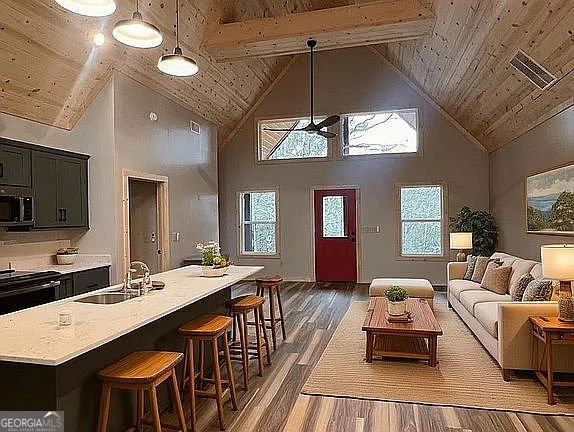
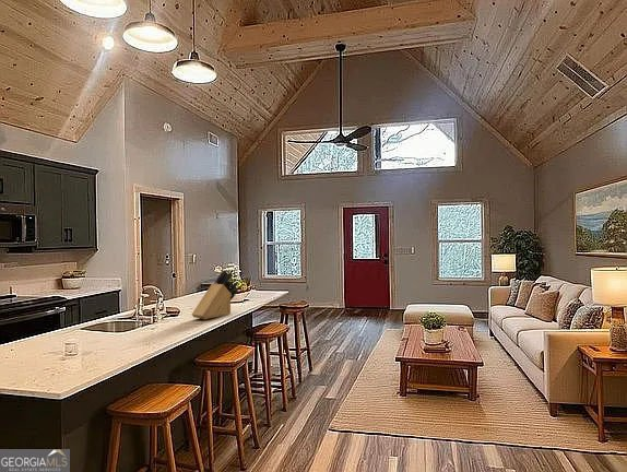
+ knife block [191,269,239,320]
